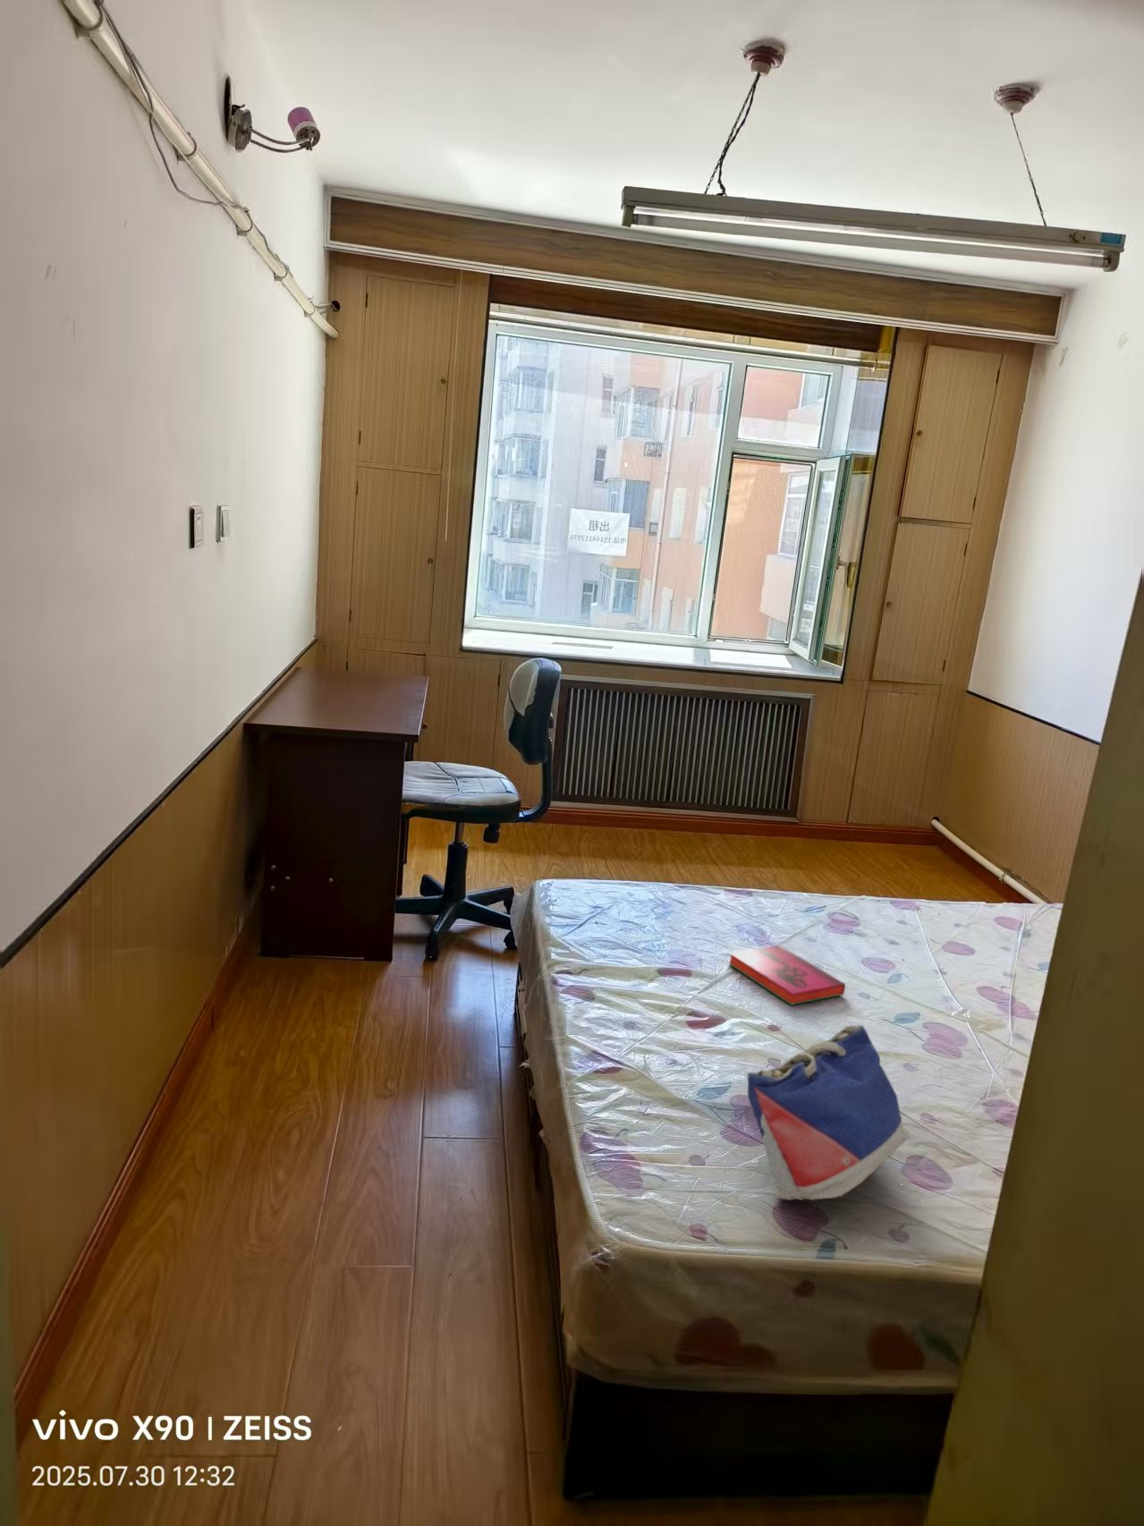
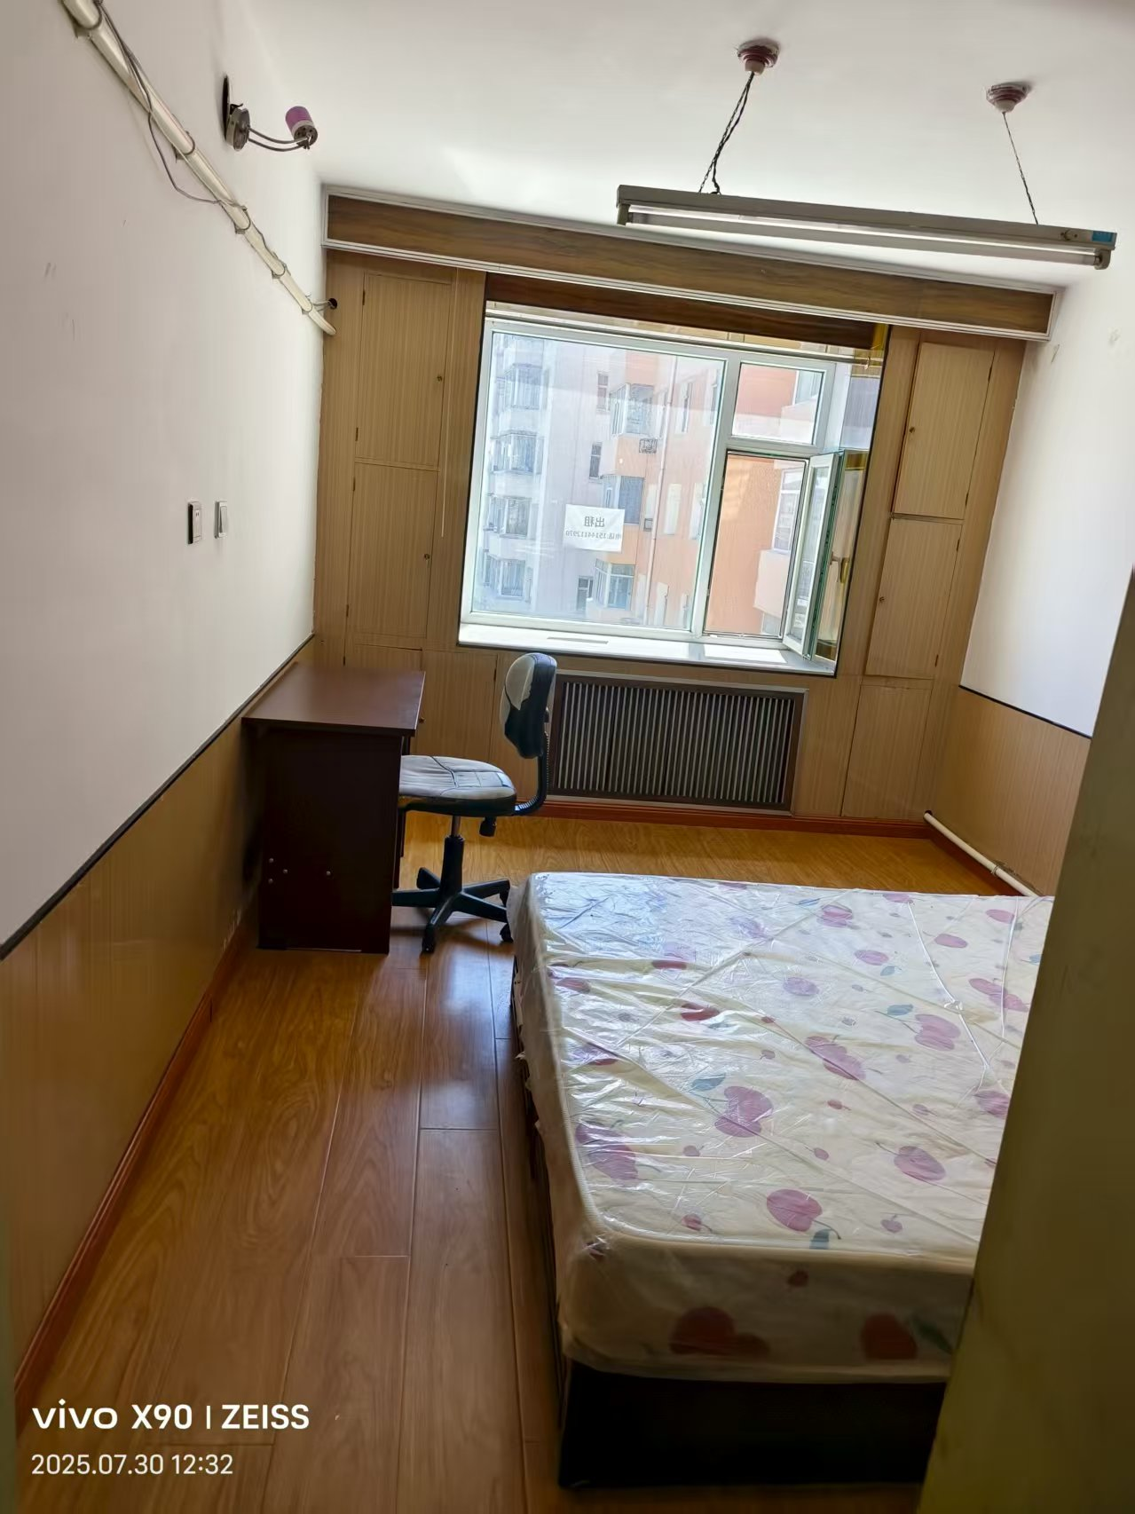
- hardback book [727,943,846,1006]
- tote bag [747,1024,910,1202]
